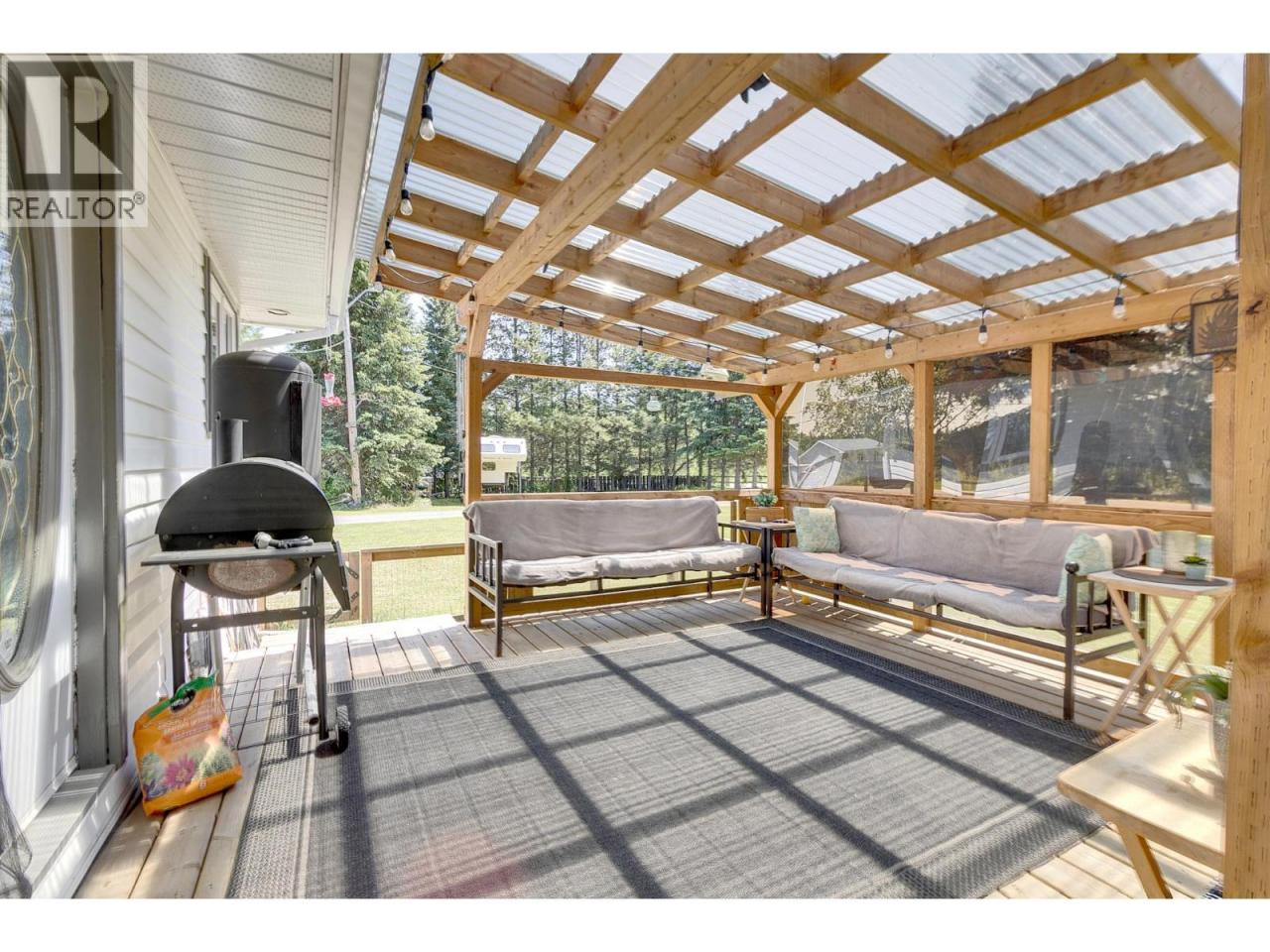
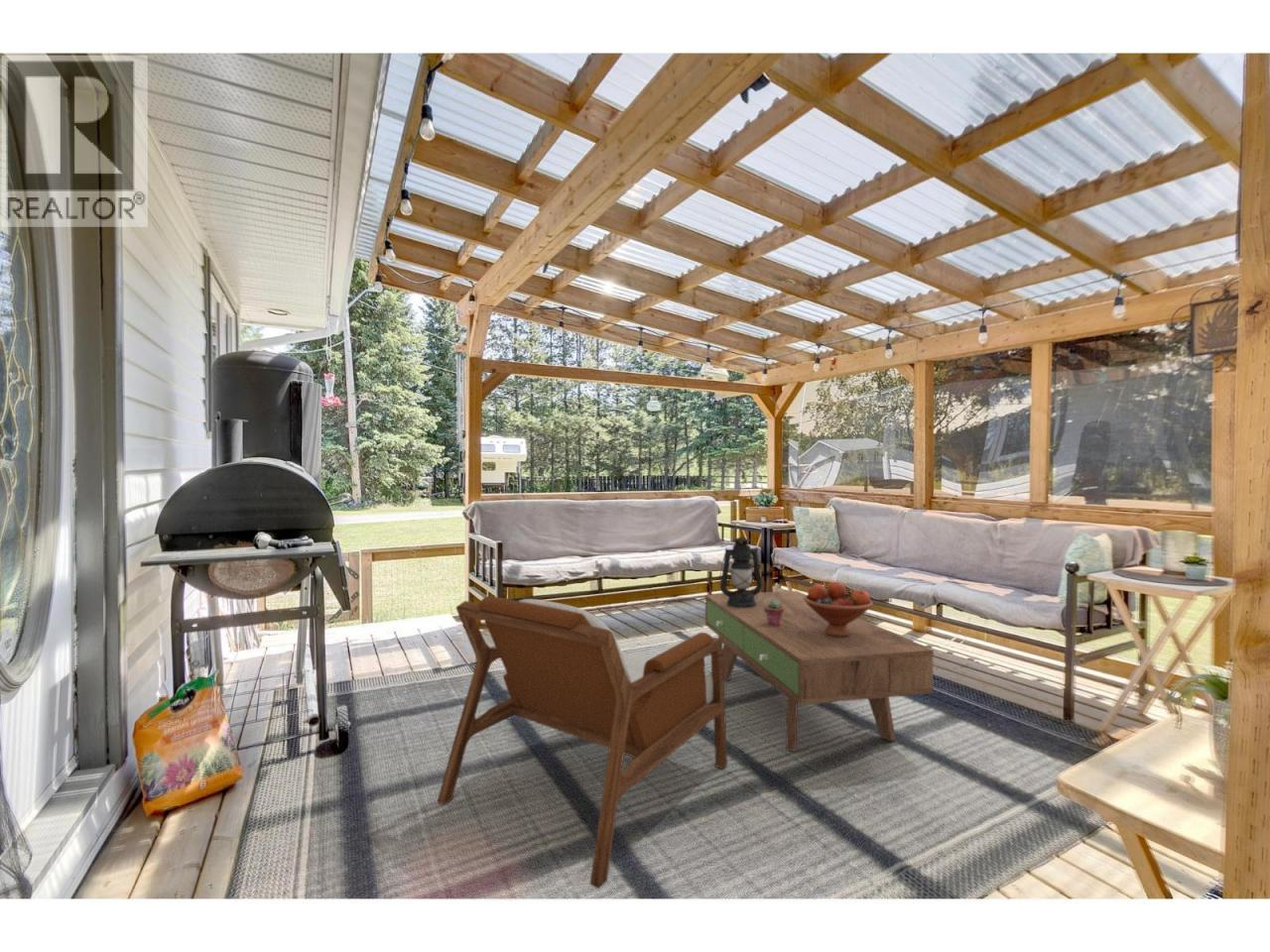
+ lantern [719,536,763,608]
+ potted succulent [765,600,784,626]
+ coffee table [704,590,935,753]
+ armchair [437,595,728,890]
+ fruit bowl [804,581,874,637]
